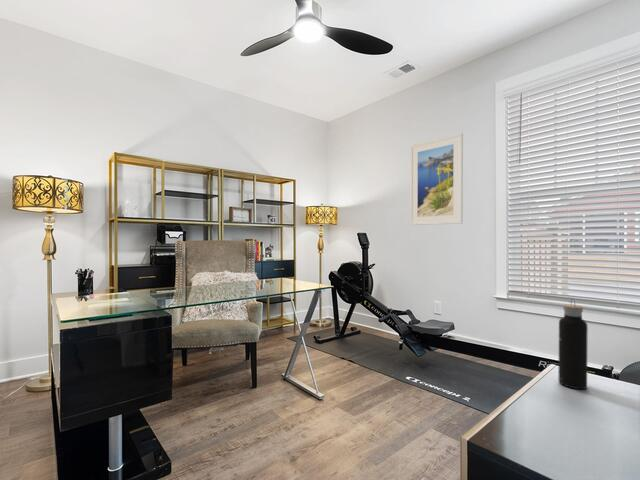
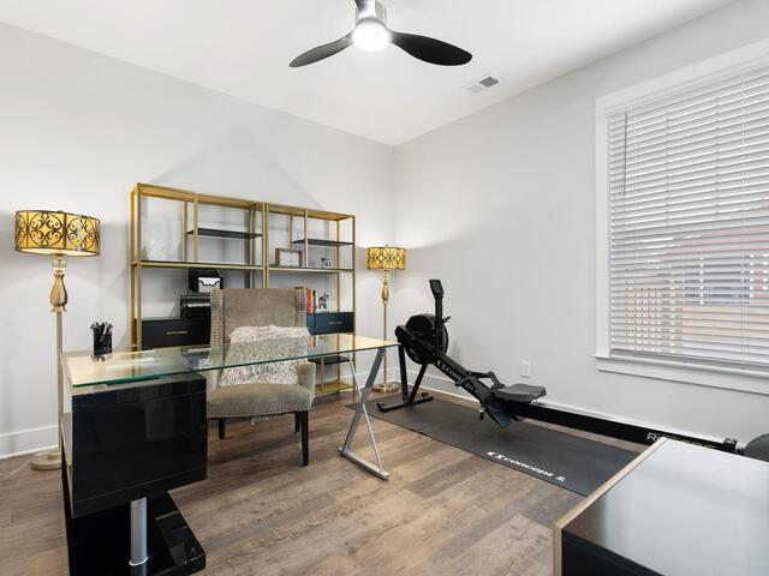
- water bottle [558,297,589,390]
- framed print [409,132,464,226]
